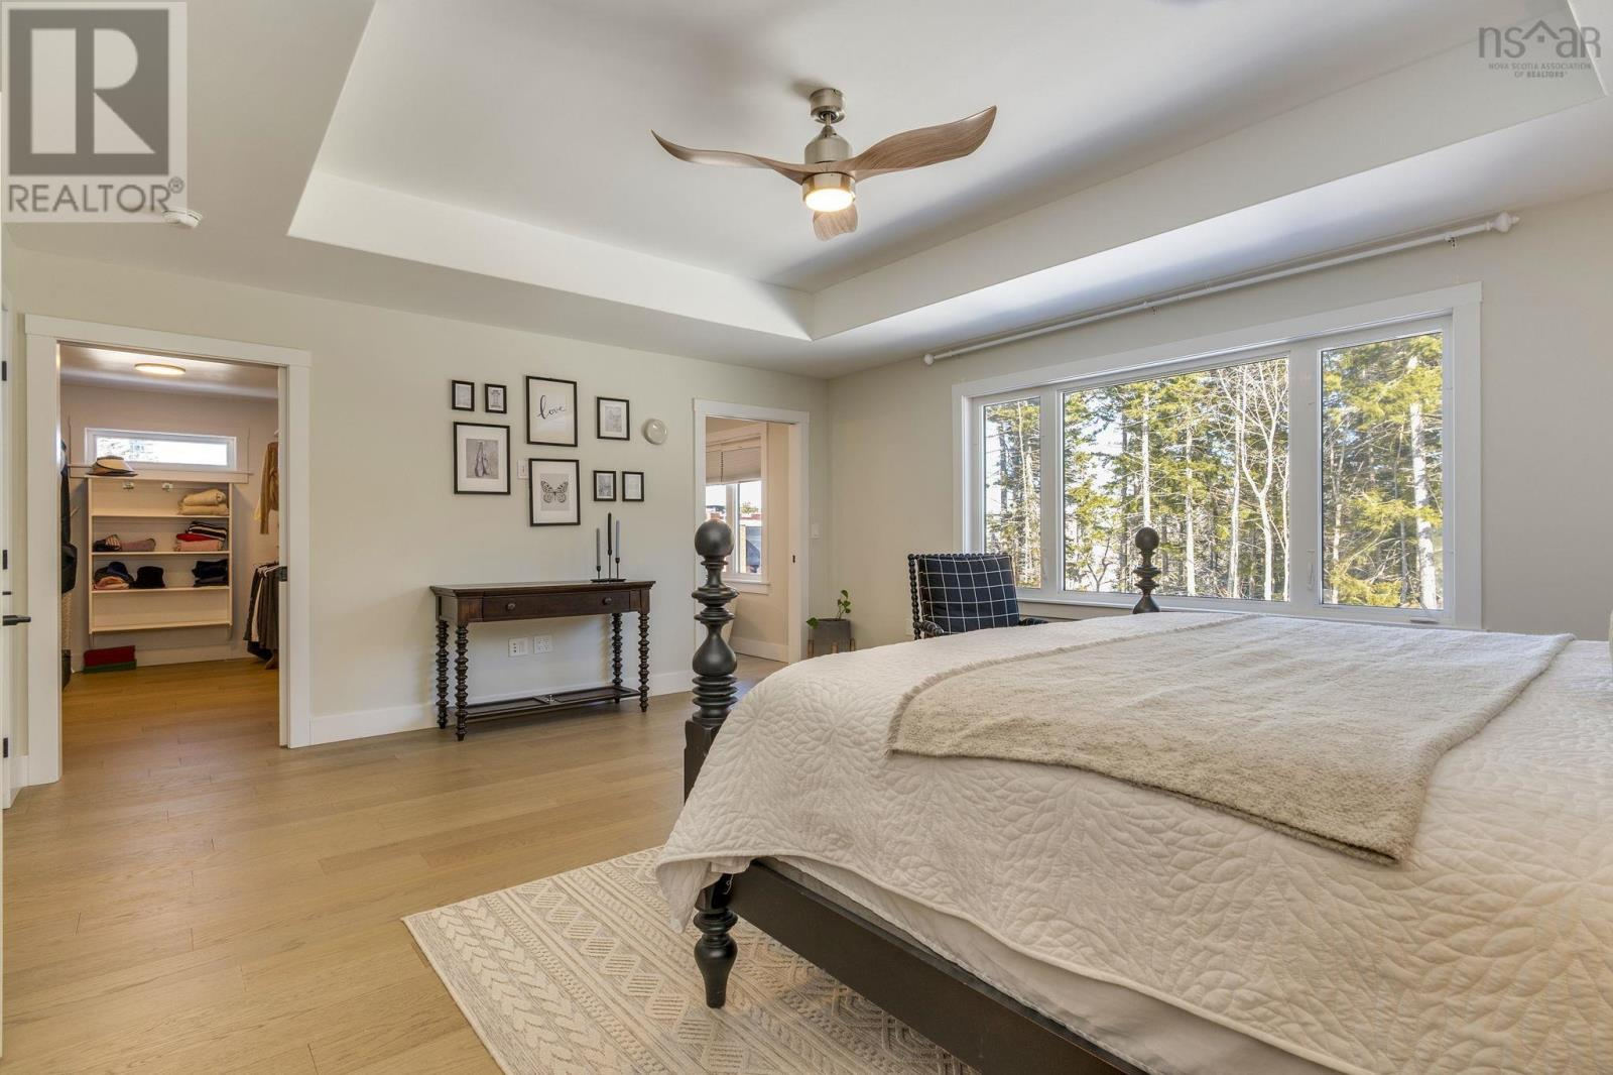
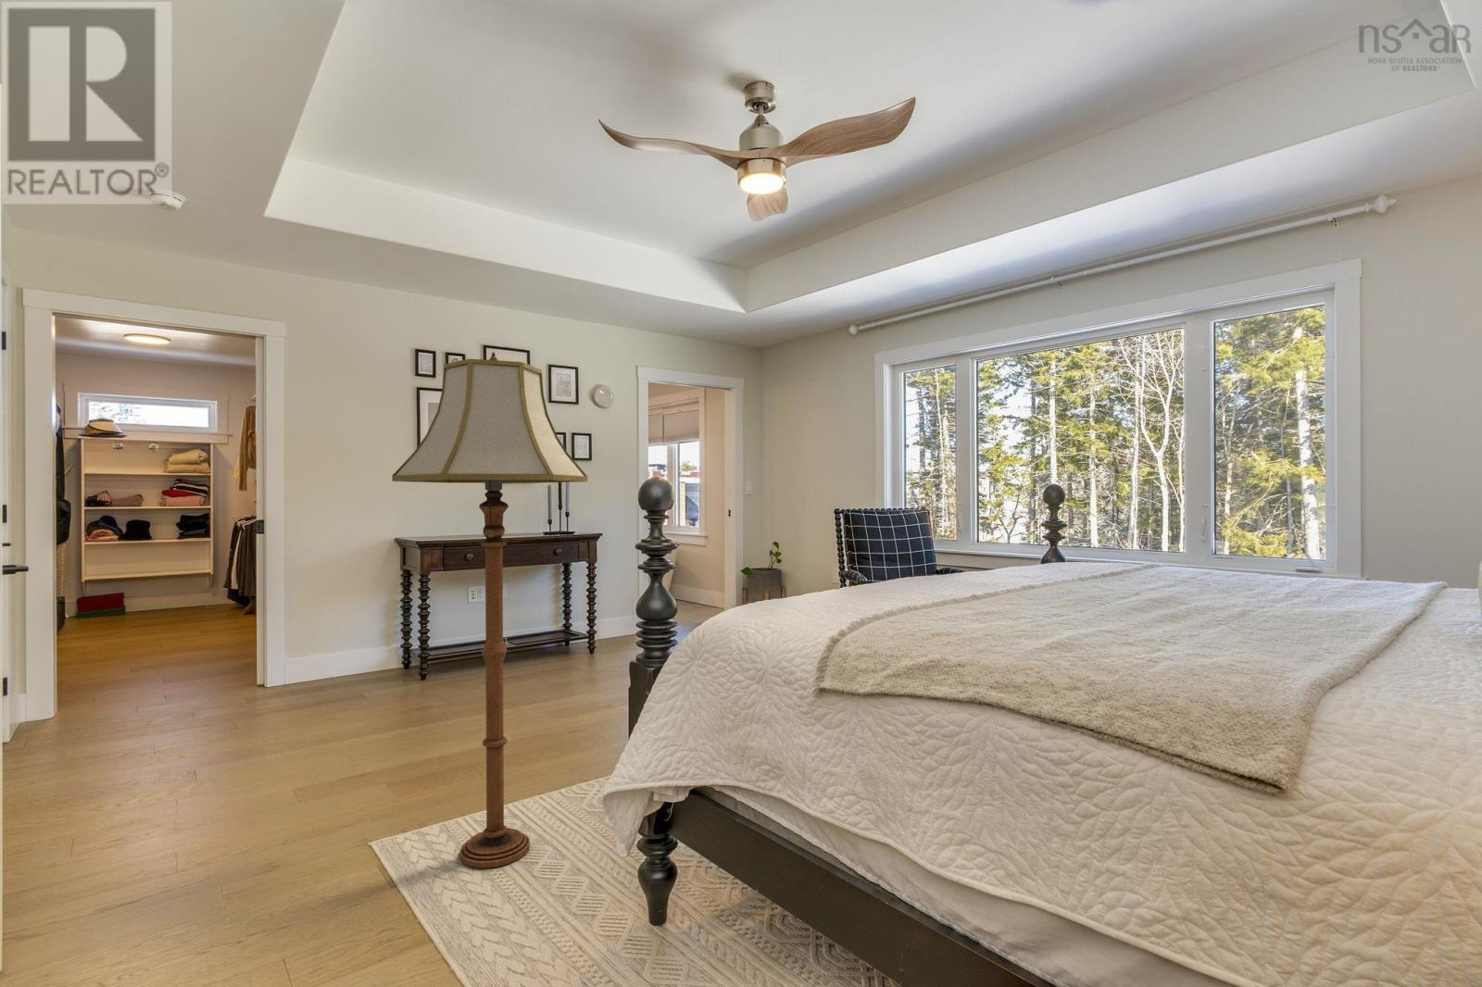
+ floor lamp [391,351,588,868]
